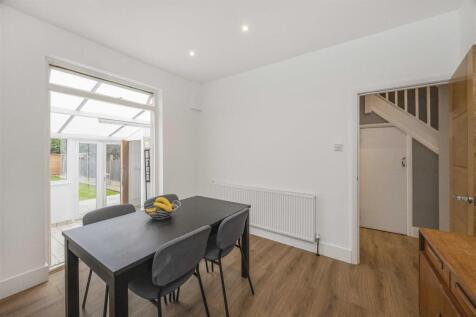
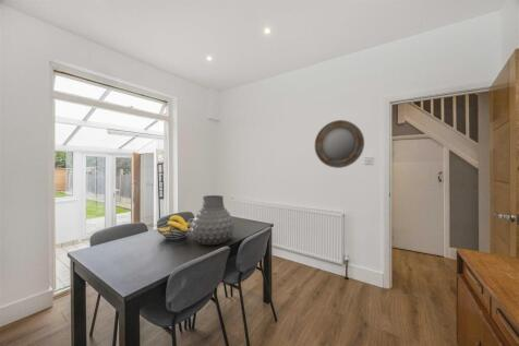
+ vase [190,194,236,246]
+ home mirror [314,119,365,169]
